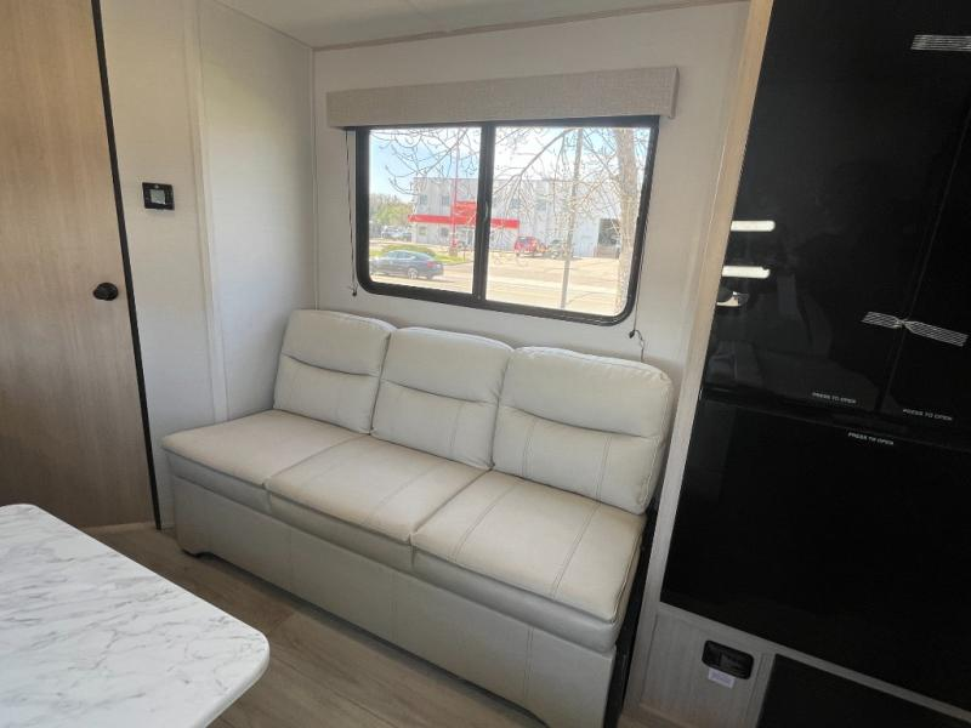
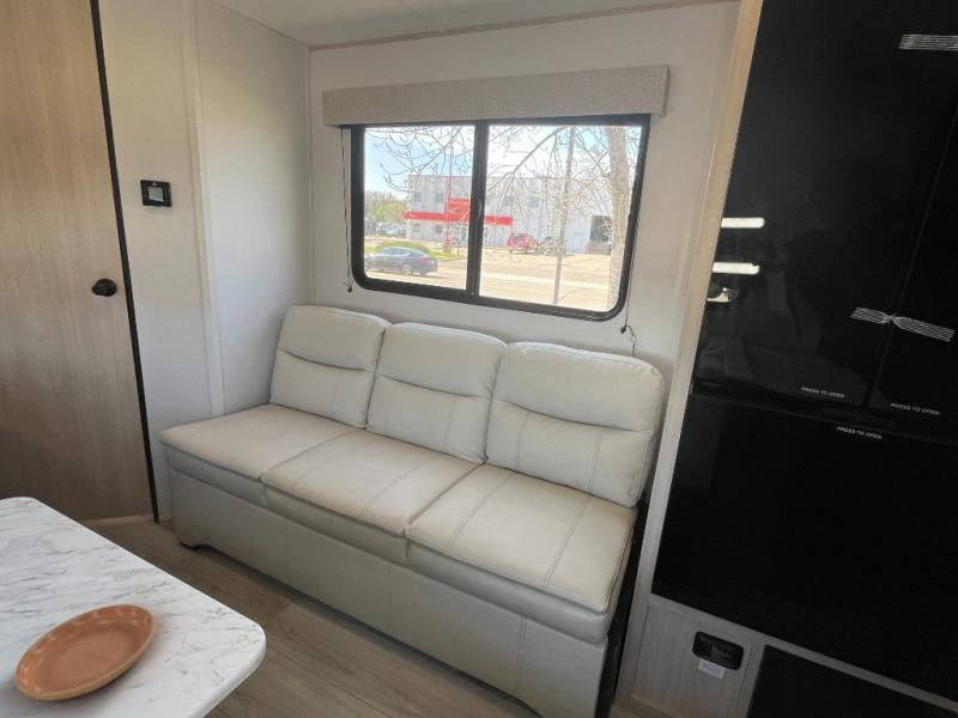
+ saucer [13,603,157,701]
